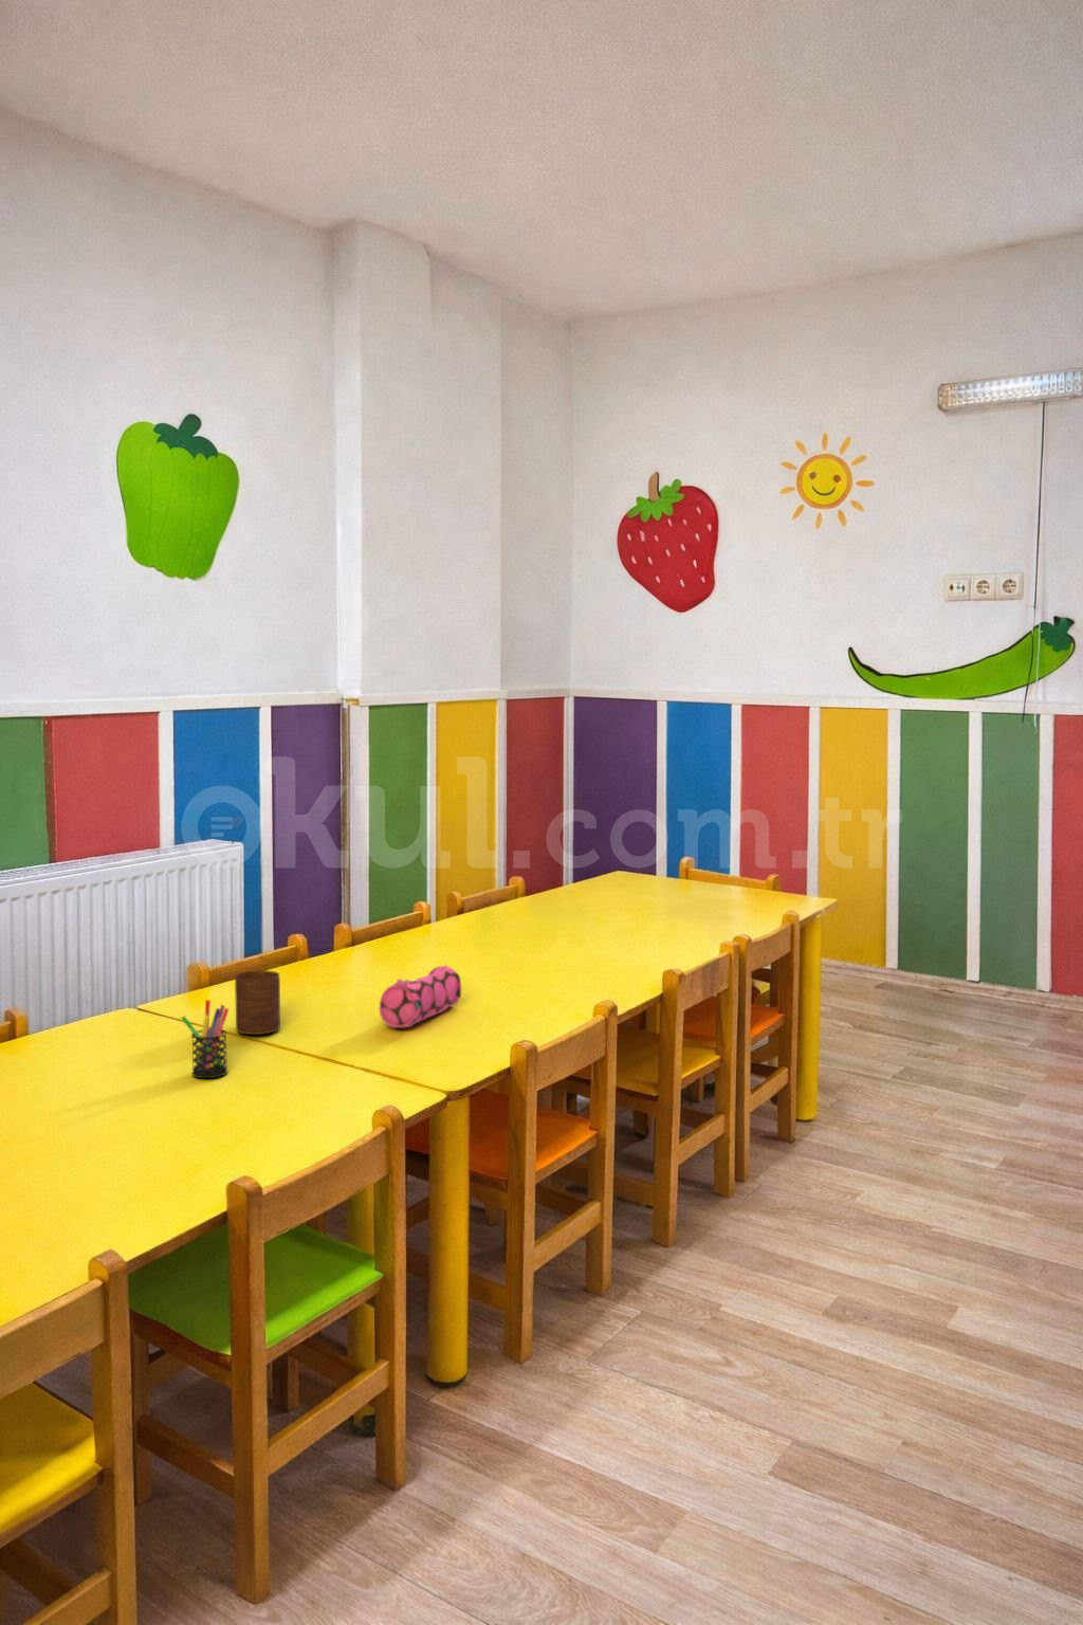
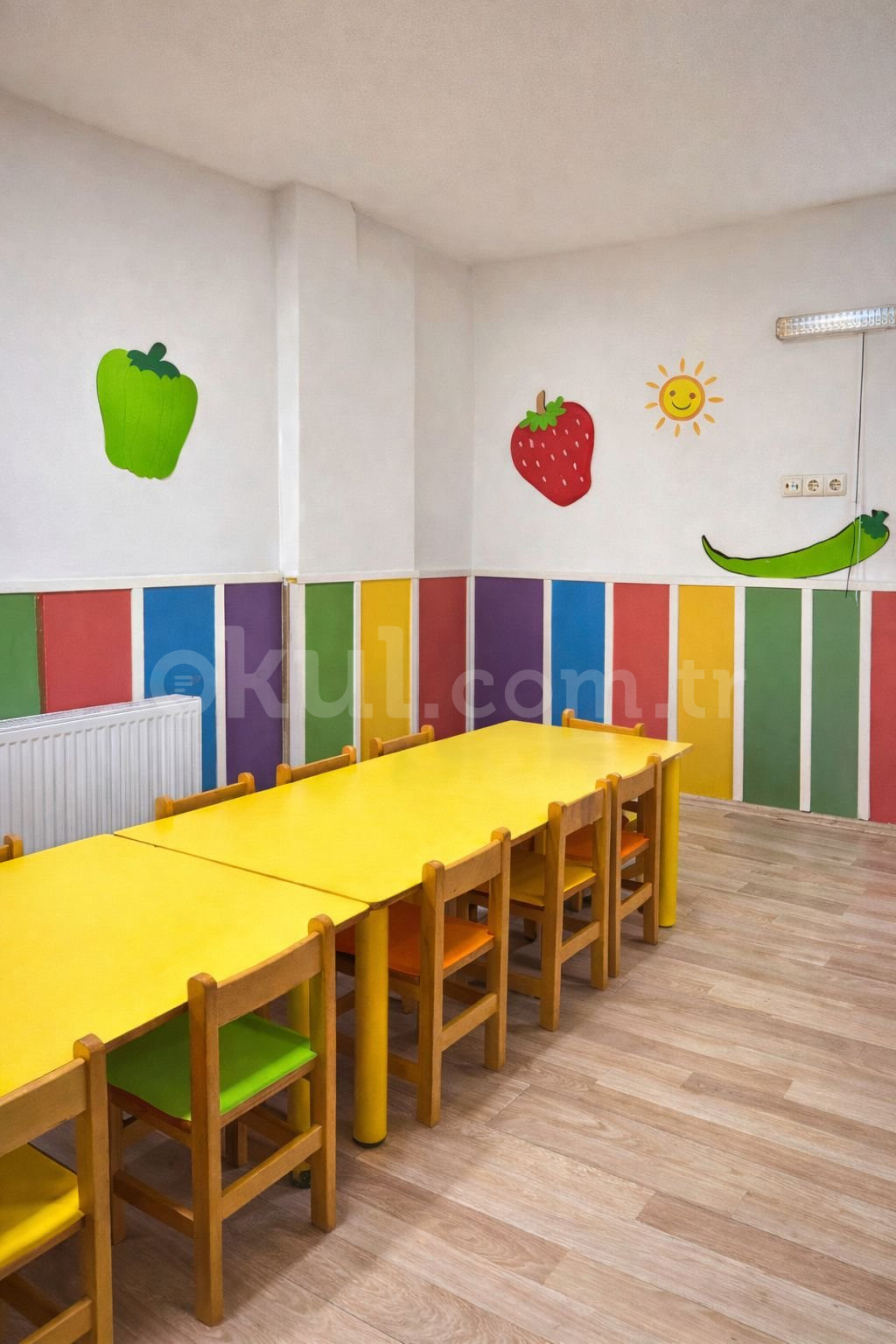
- pencil case [378,964,462,1029]
- pen holder [180,999,230,1080]
- cup [233,970,282,1036]
